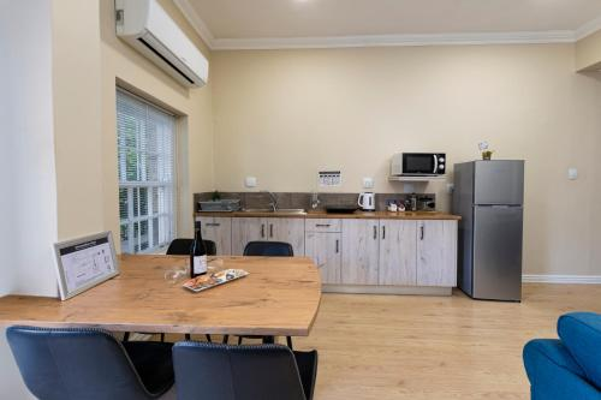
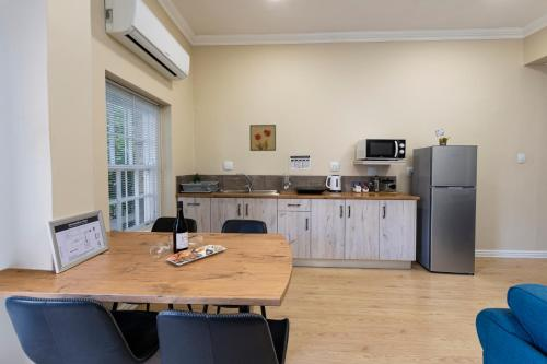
+ wall art [248,124,277,152]
